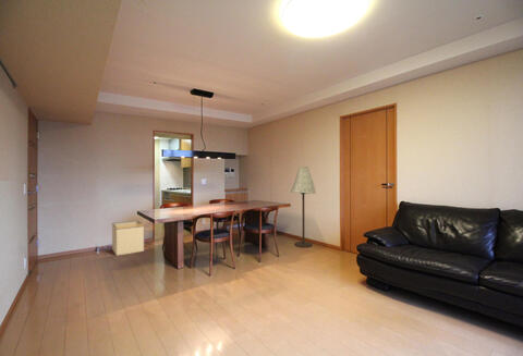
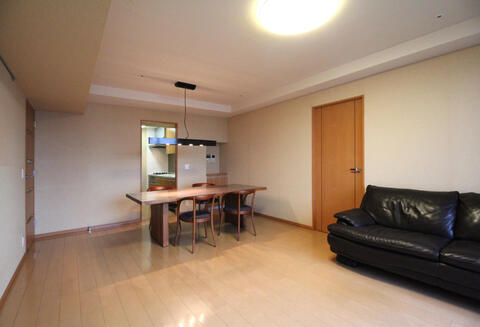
- floor lamp [290,165,317,248]
- storage bin [111,220,145,257]
